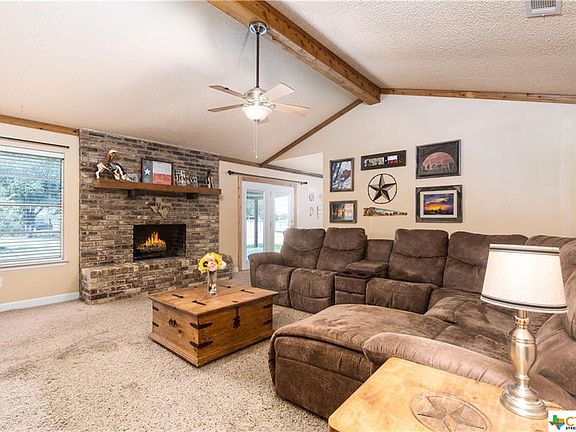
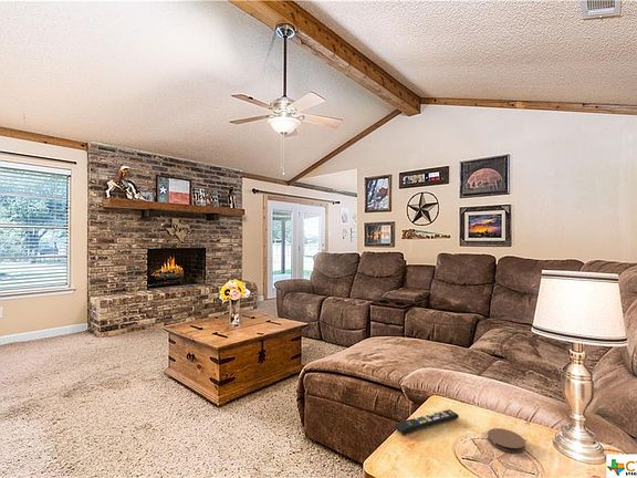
+ remote control [394,408,460,436]
+ coaster [487,427,526,454]
